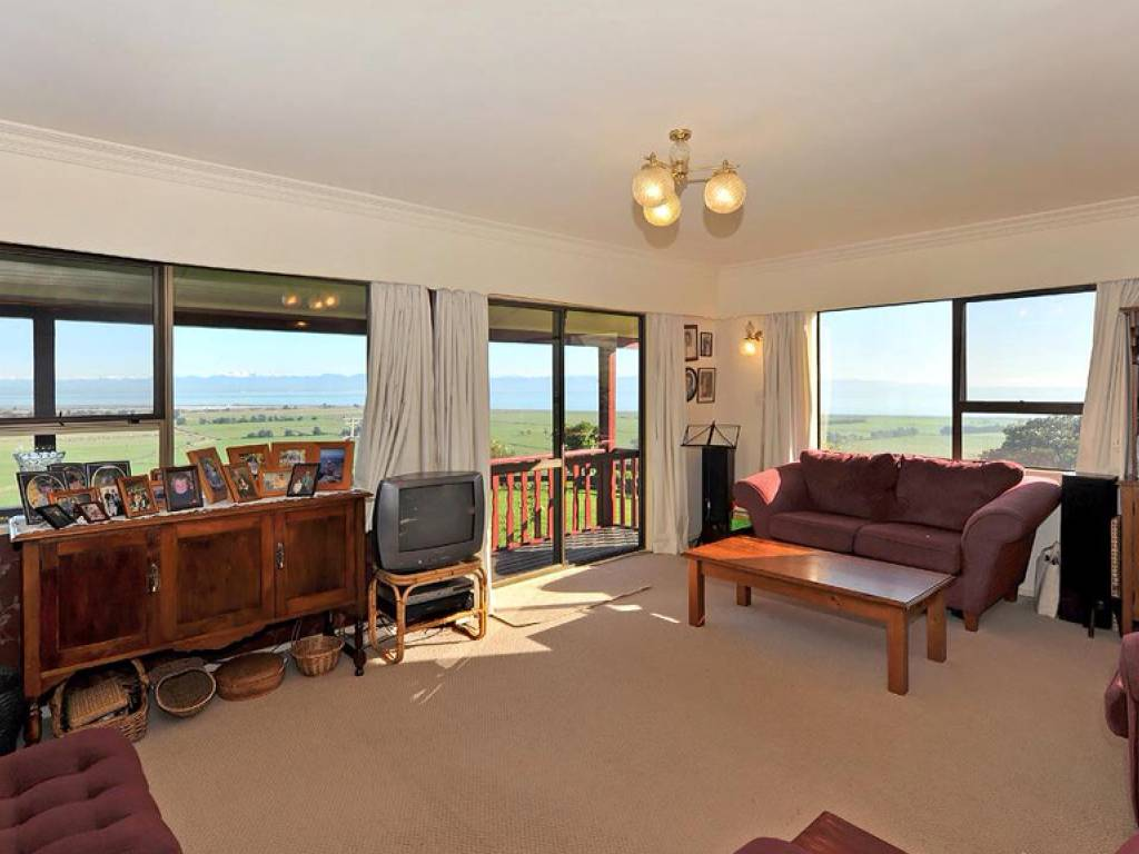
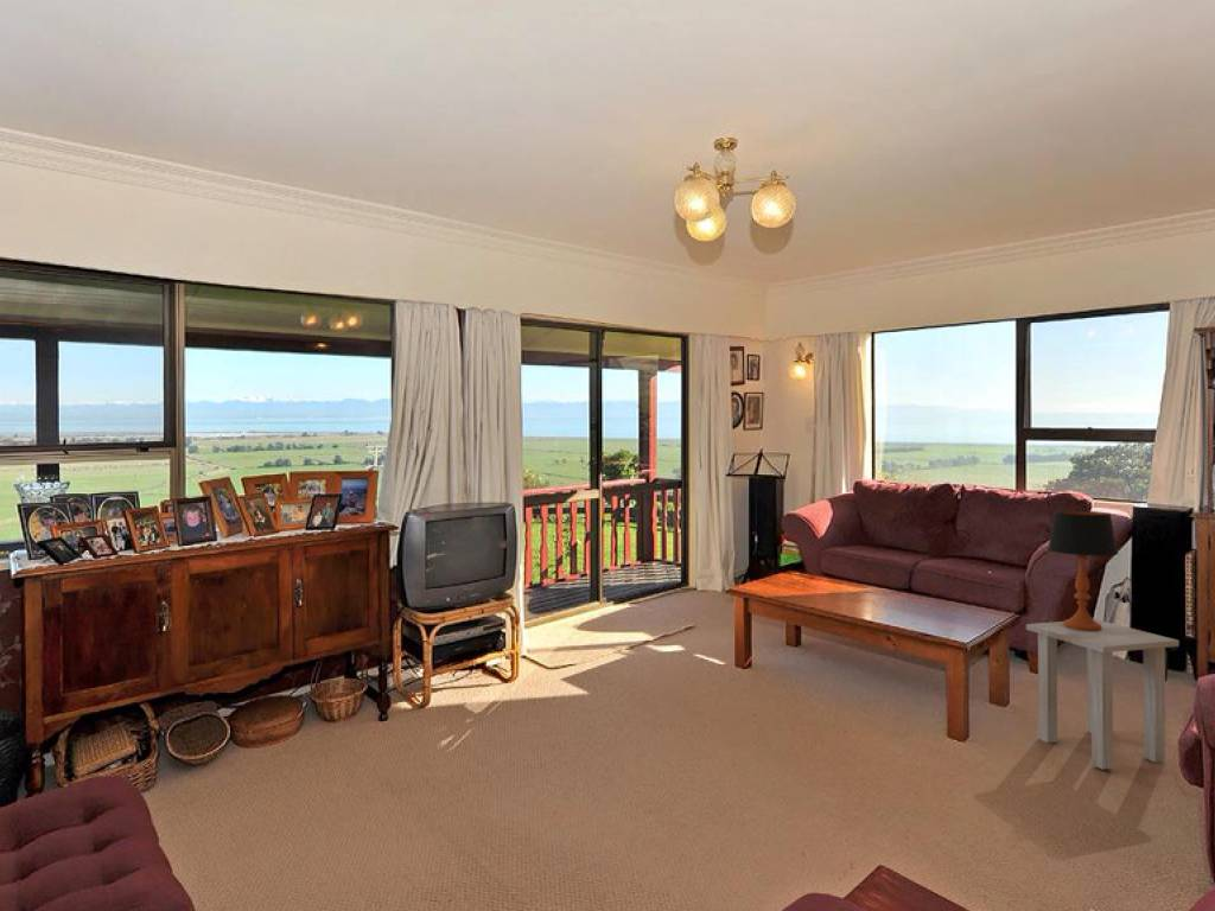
+ side table [1025,618,1181,771]
+ table lamp [1047,510,1119,631]
